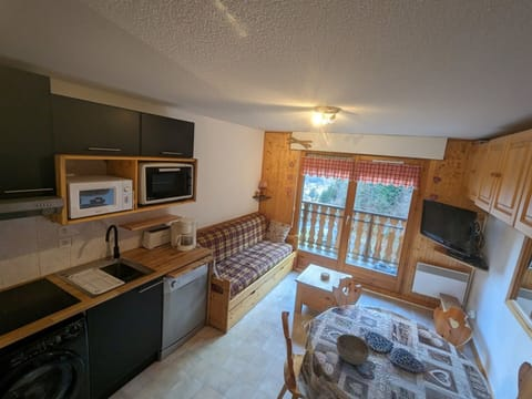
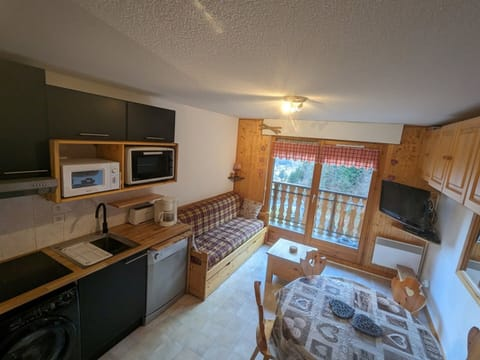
- bowl [335,332,371,366]
